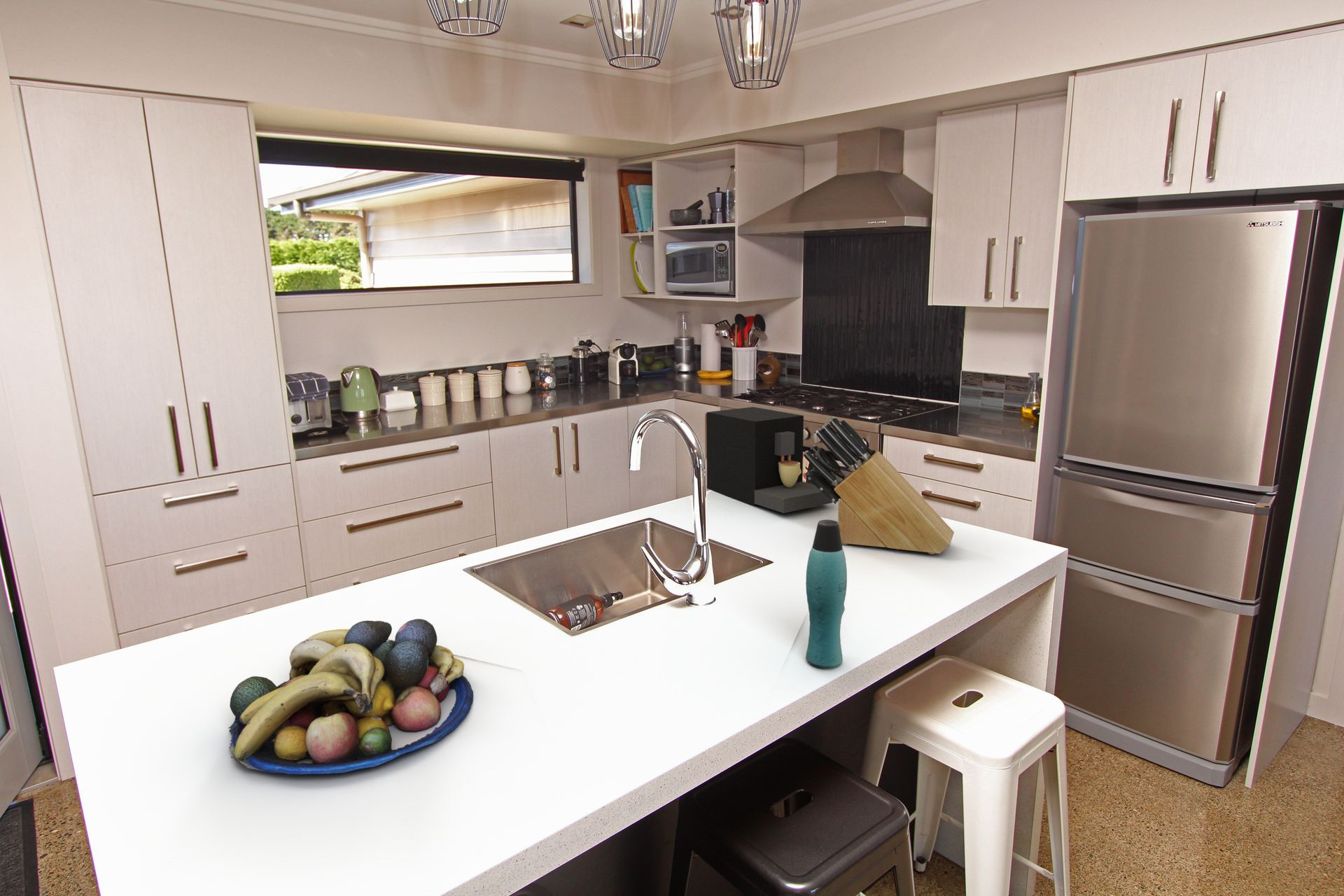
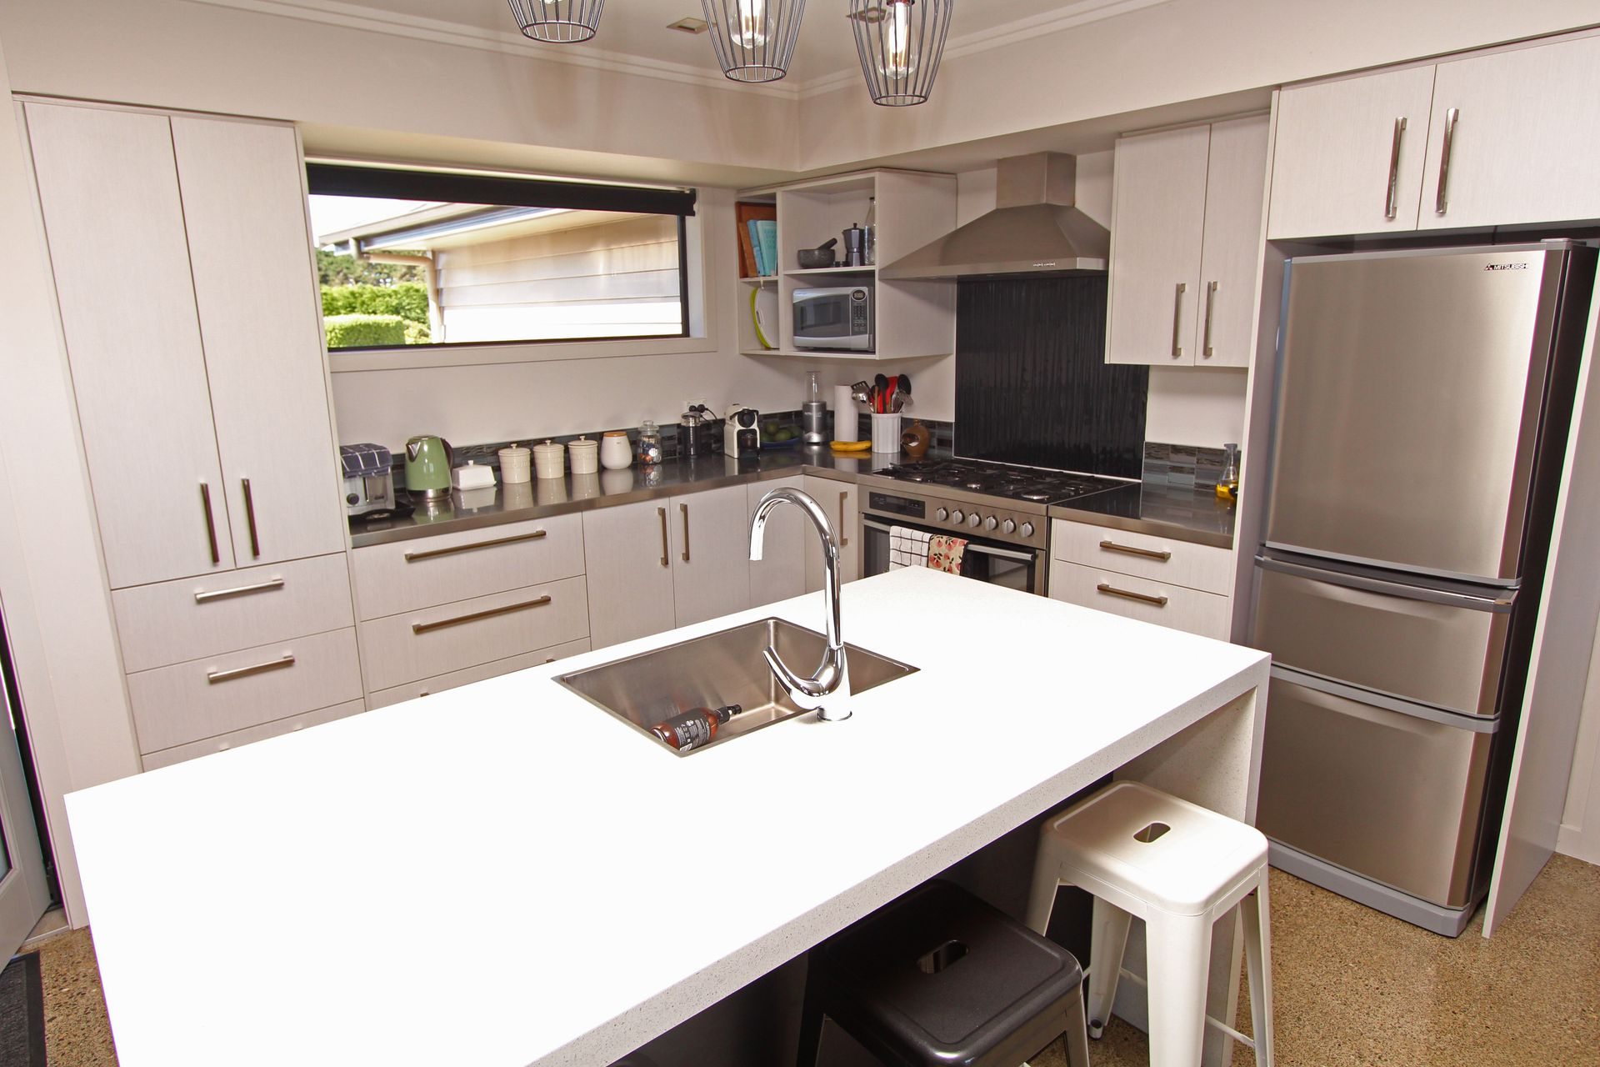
- coffee maker [706,406,833,514]
- bottle [805,519,848,669]
- fruit bowl [228,618,474,775]
- knife block [803,416,955,554]
